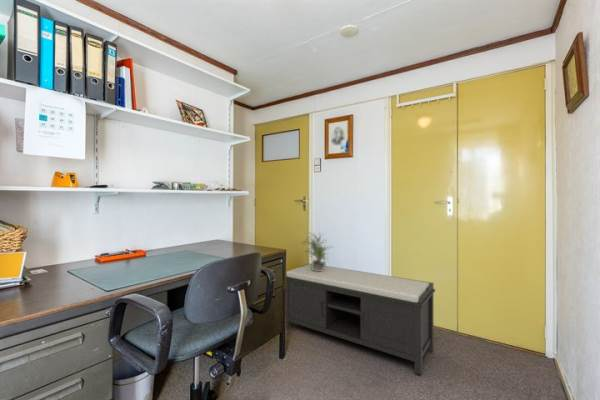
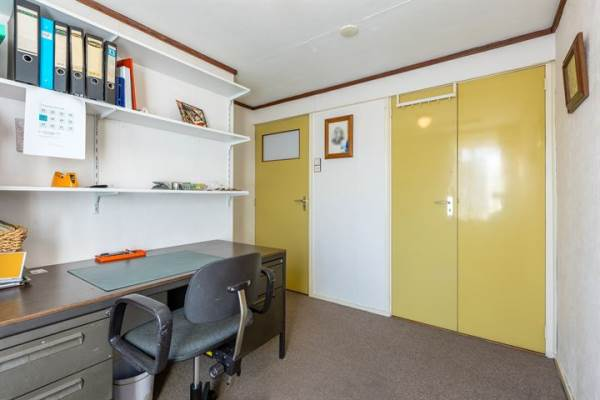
- potted plant [300,231,335,271]
- bench [285,262,436,376]
